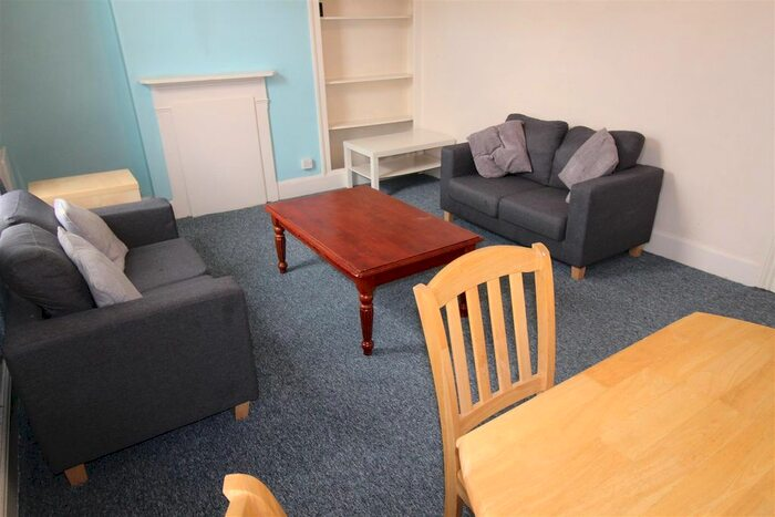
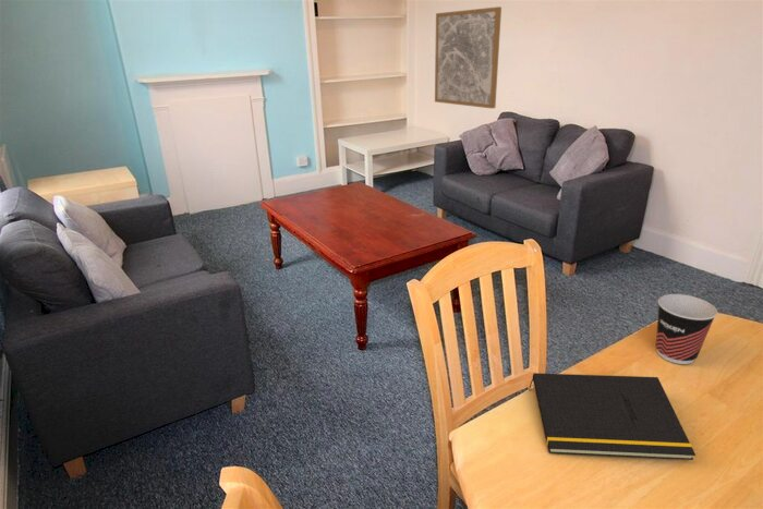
+ notepad [528,372,697,461]
+ wall art [434,5,502,110]
+ cup [655,293,718,365]
